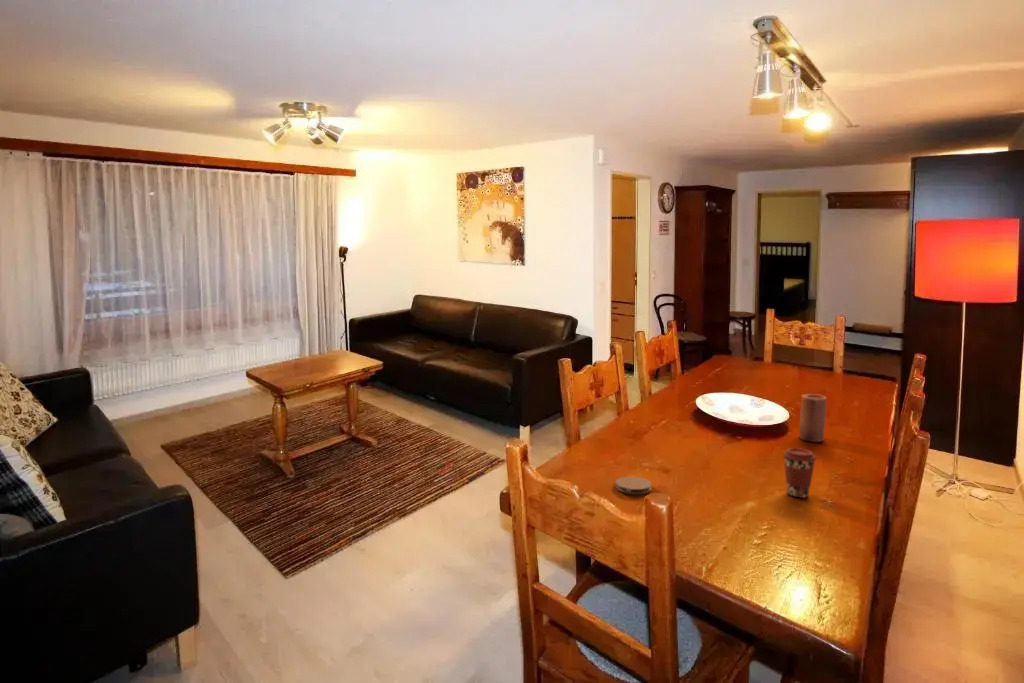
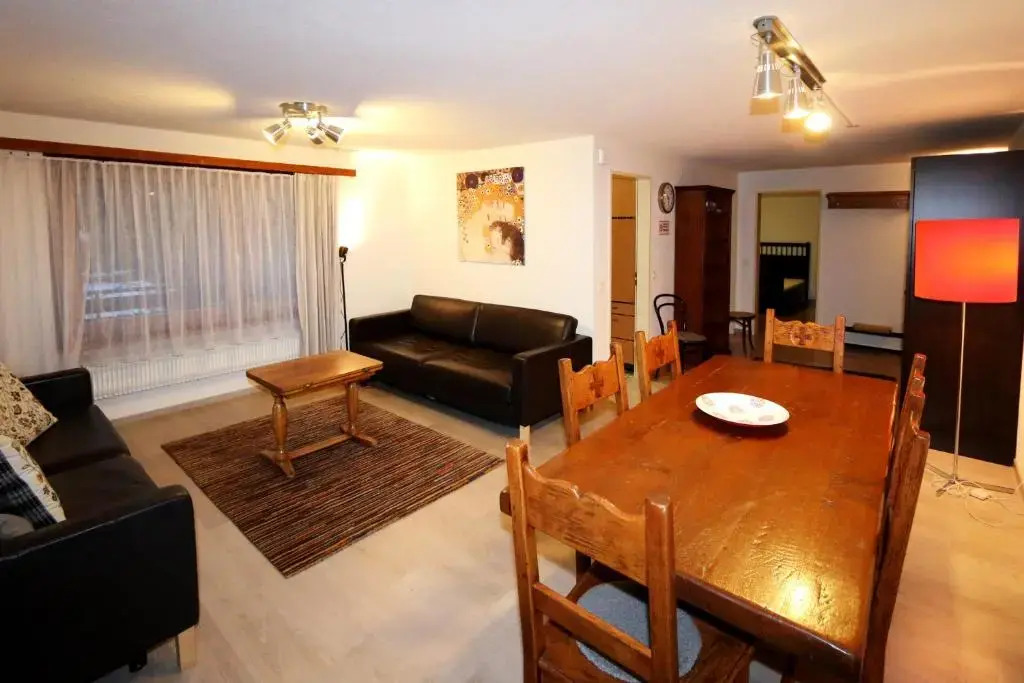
- coaster [615,476,653,495]
- coffee cup [782,447,818,499]
- candle [798,393,827,443]
